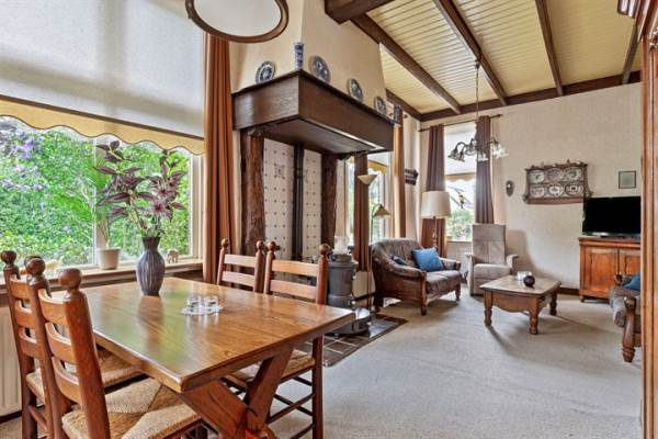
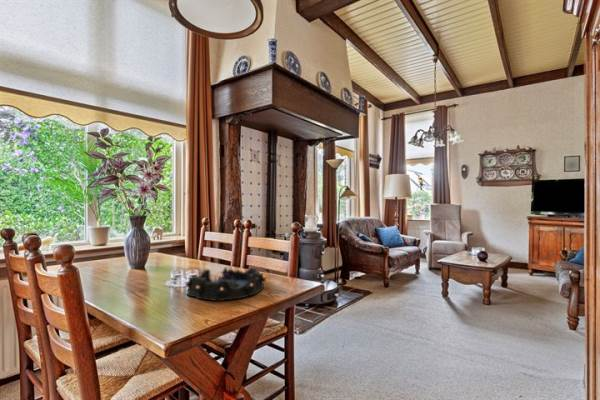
+ decorative bowl [185,266,267,302]
